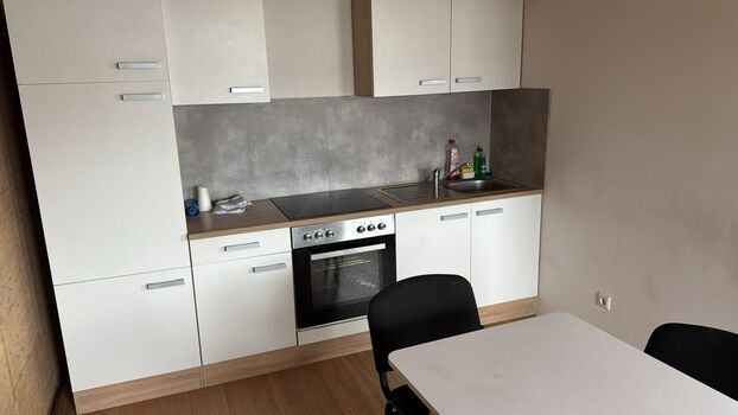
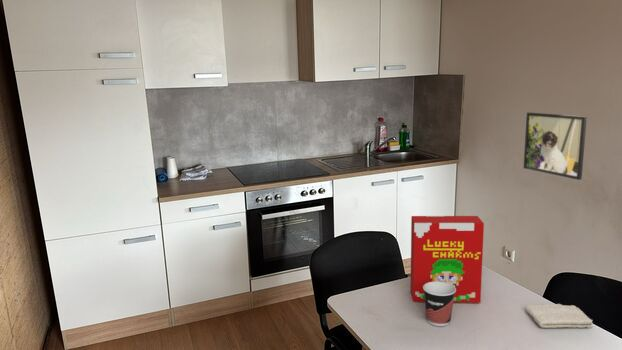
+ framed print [523,111,588,181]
+ cereal box [409,215,485,304]
+ cup [423,282,456,327]
+ washcloth [524,303,593,329]
